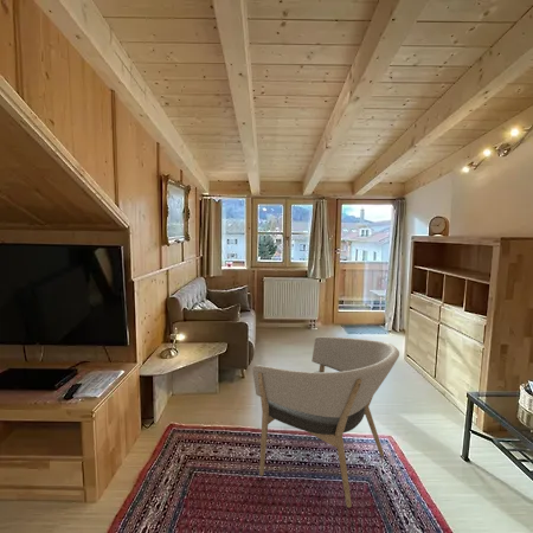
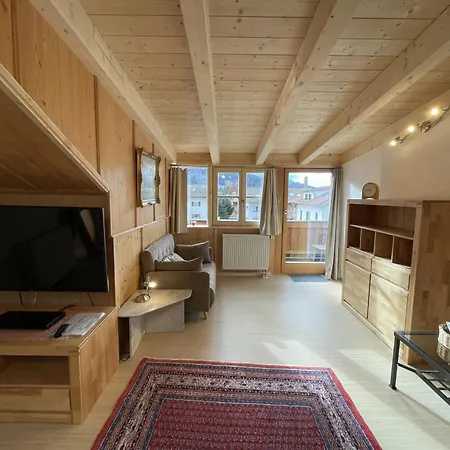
- armchair [251,335,400,509]
